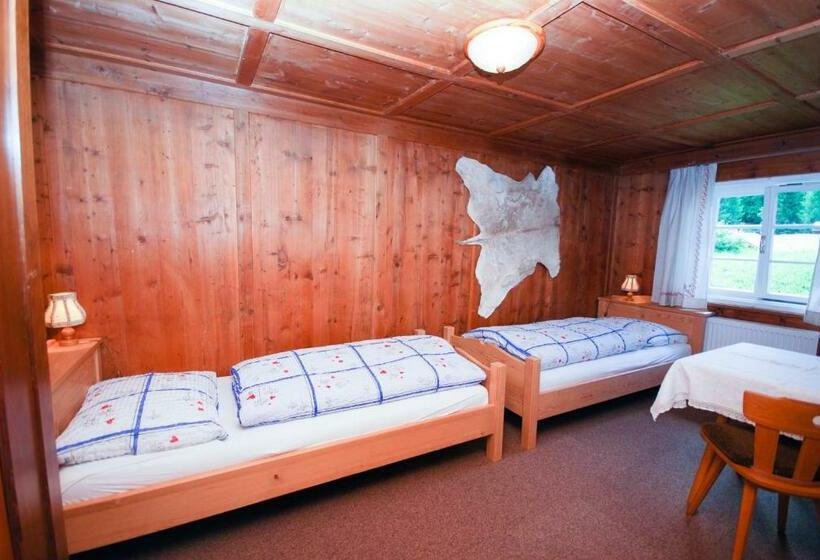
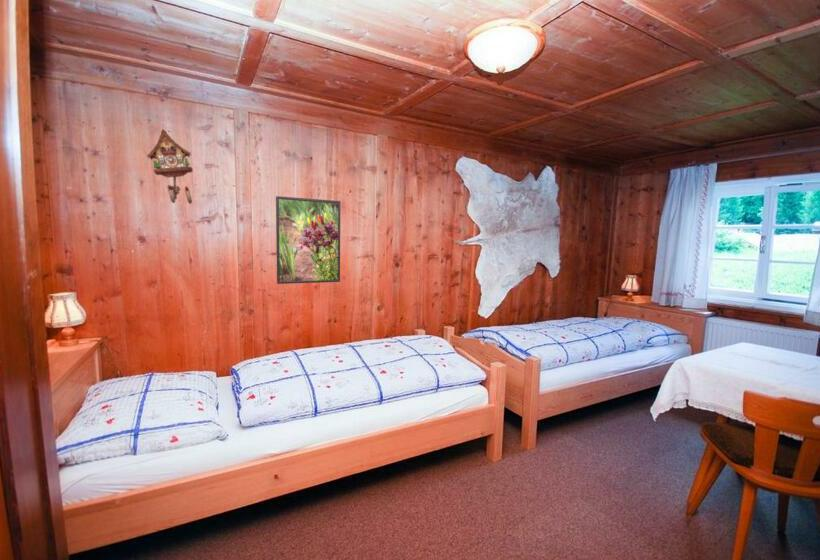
+ cuckoo clock [146,128,194,205]
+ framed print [275,195,341,285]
